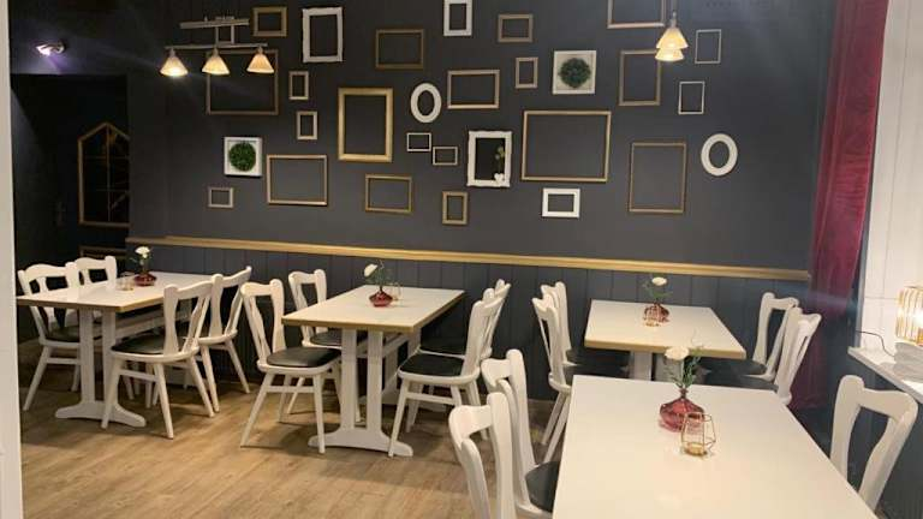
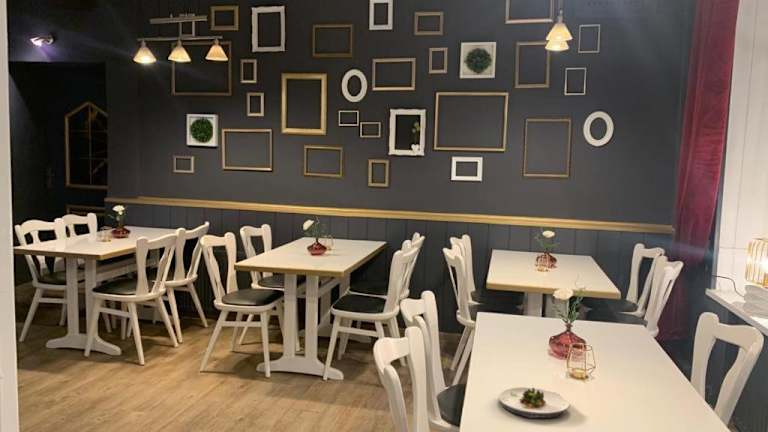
+ salad plate [498,386,571,419]
